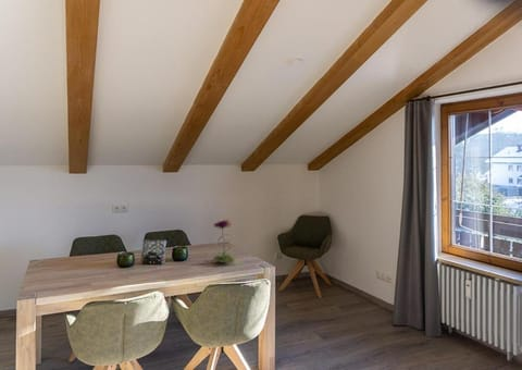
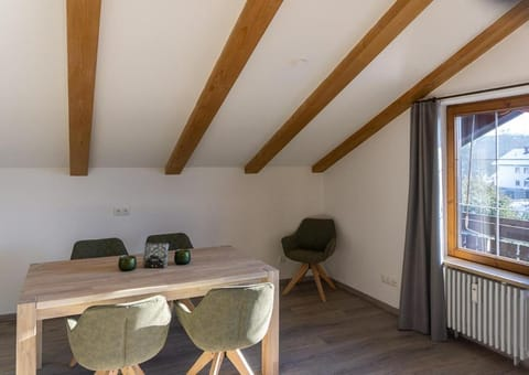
- flower [211,218,237,264]
